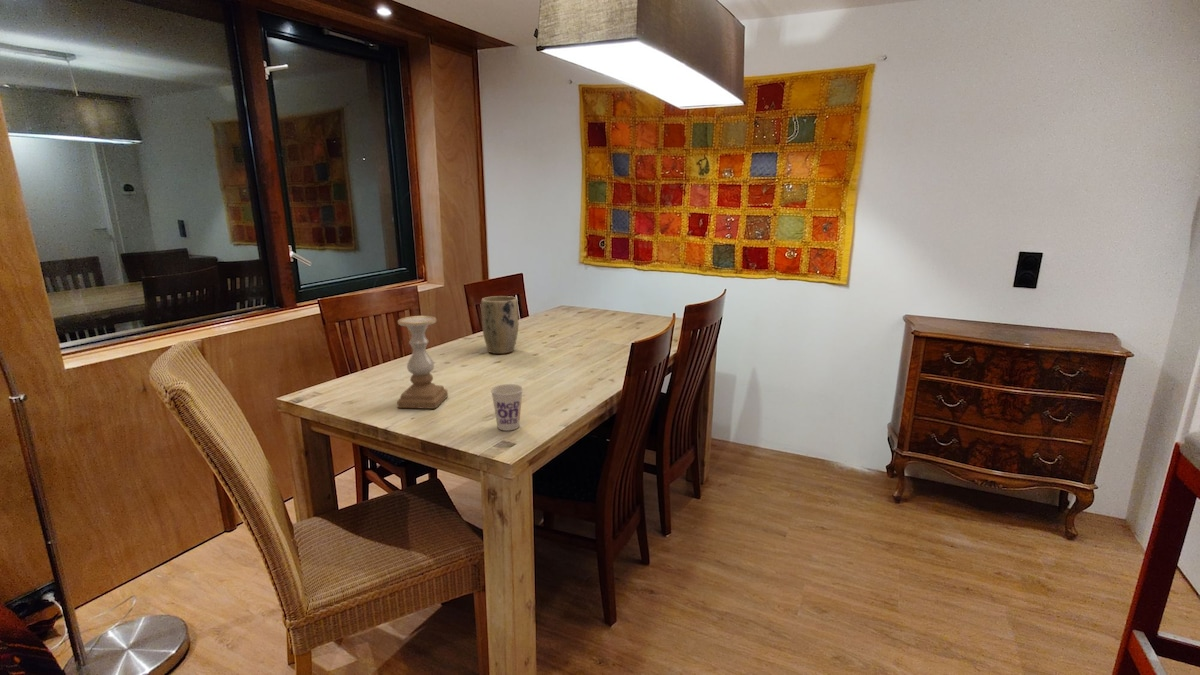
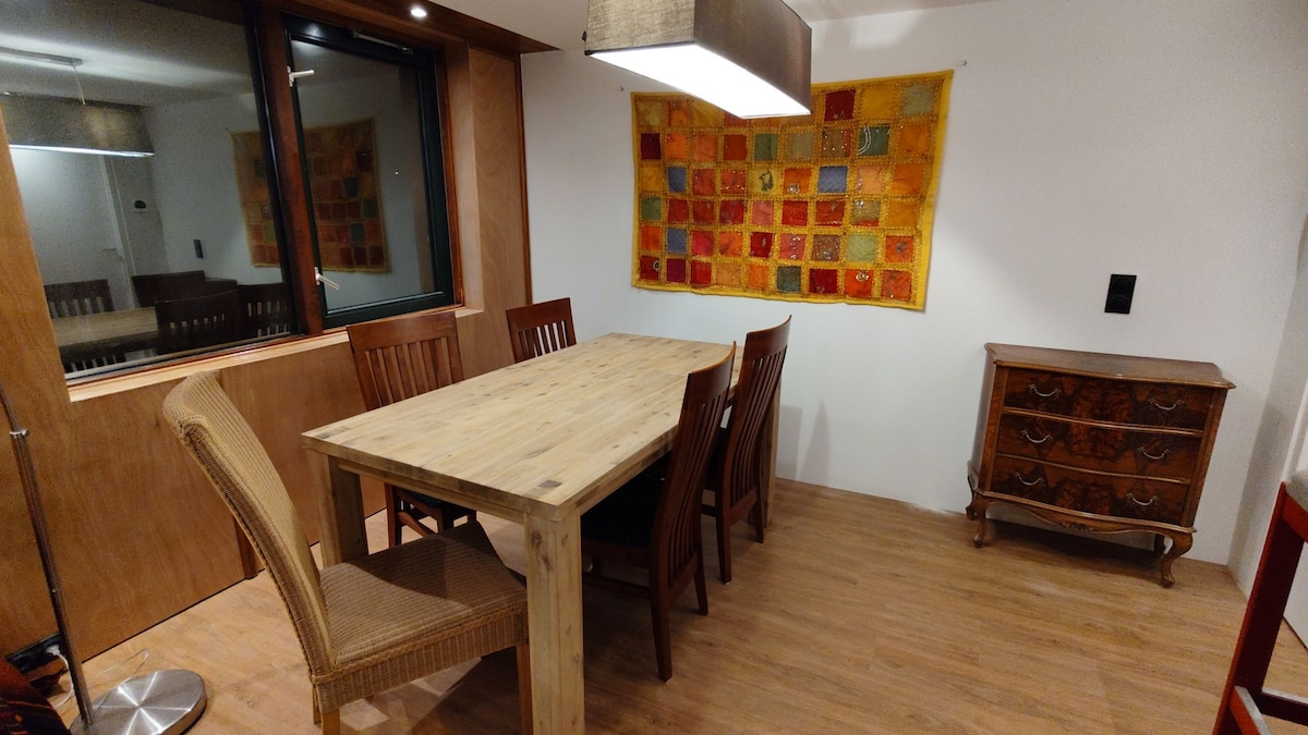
- cup [490,383,524,432]
- plant pot [480,295,519,355]
- candle holder [396,315,449,410]
